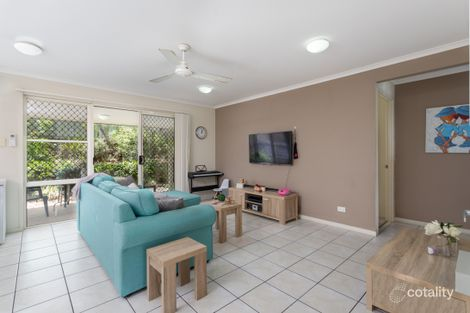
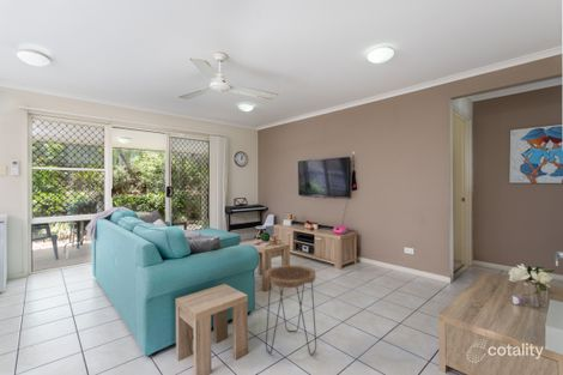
+ side table [264,264,317,357]
